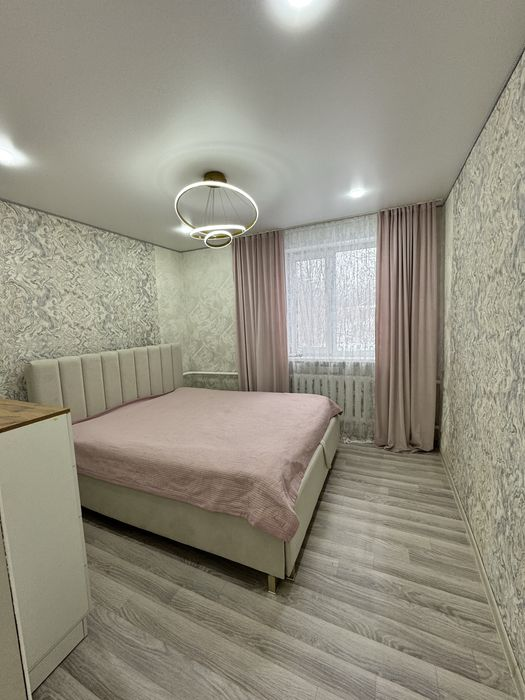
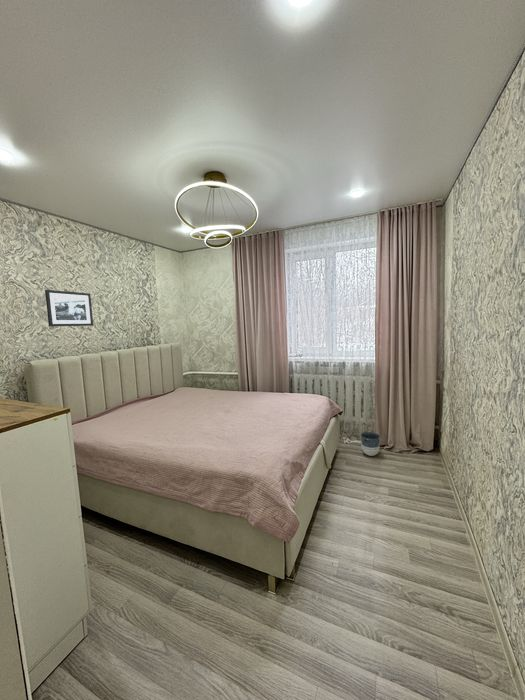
+ picture frame [44,289,94,327]
+ planter [360,431,381,457]
